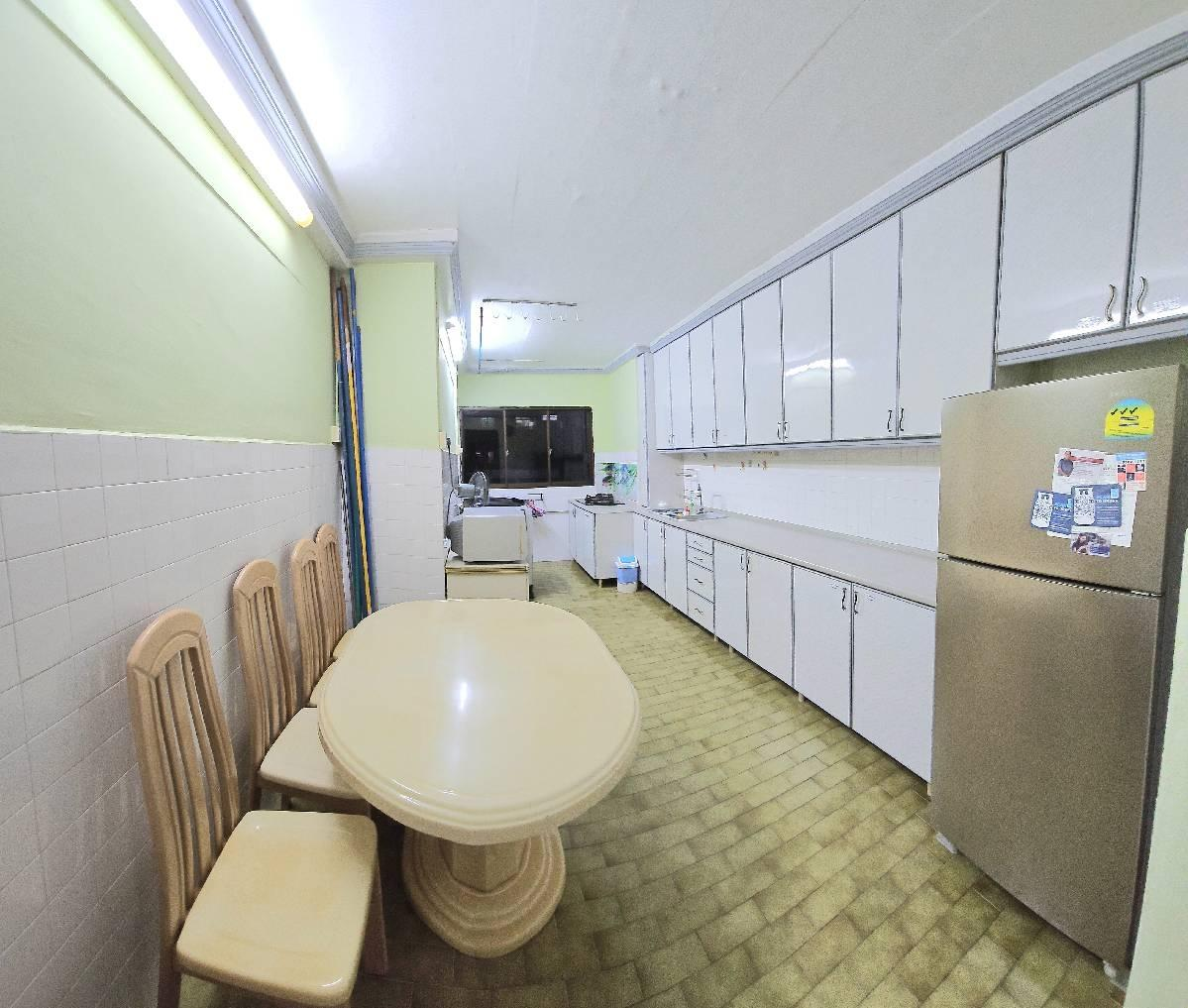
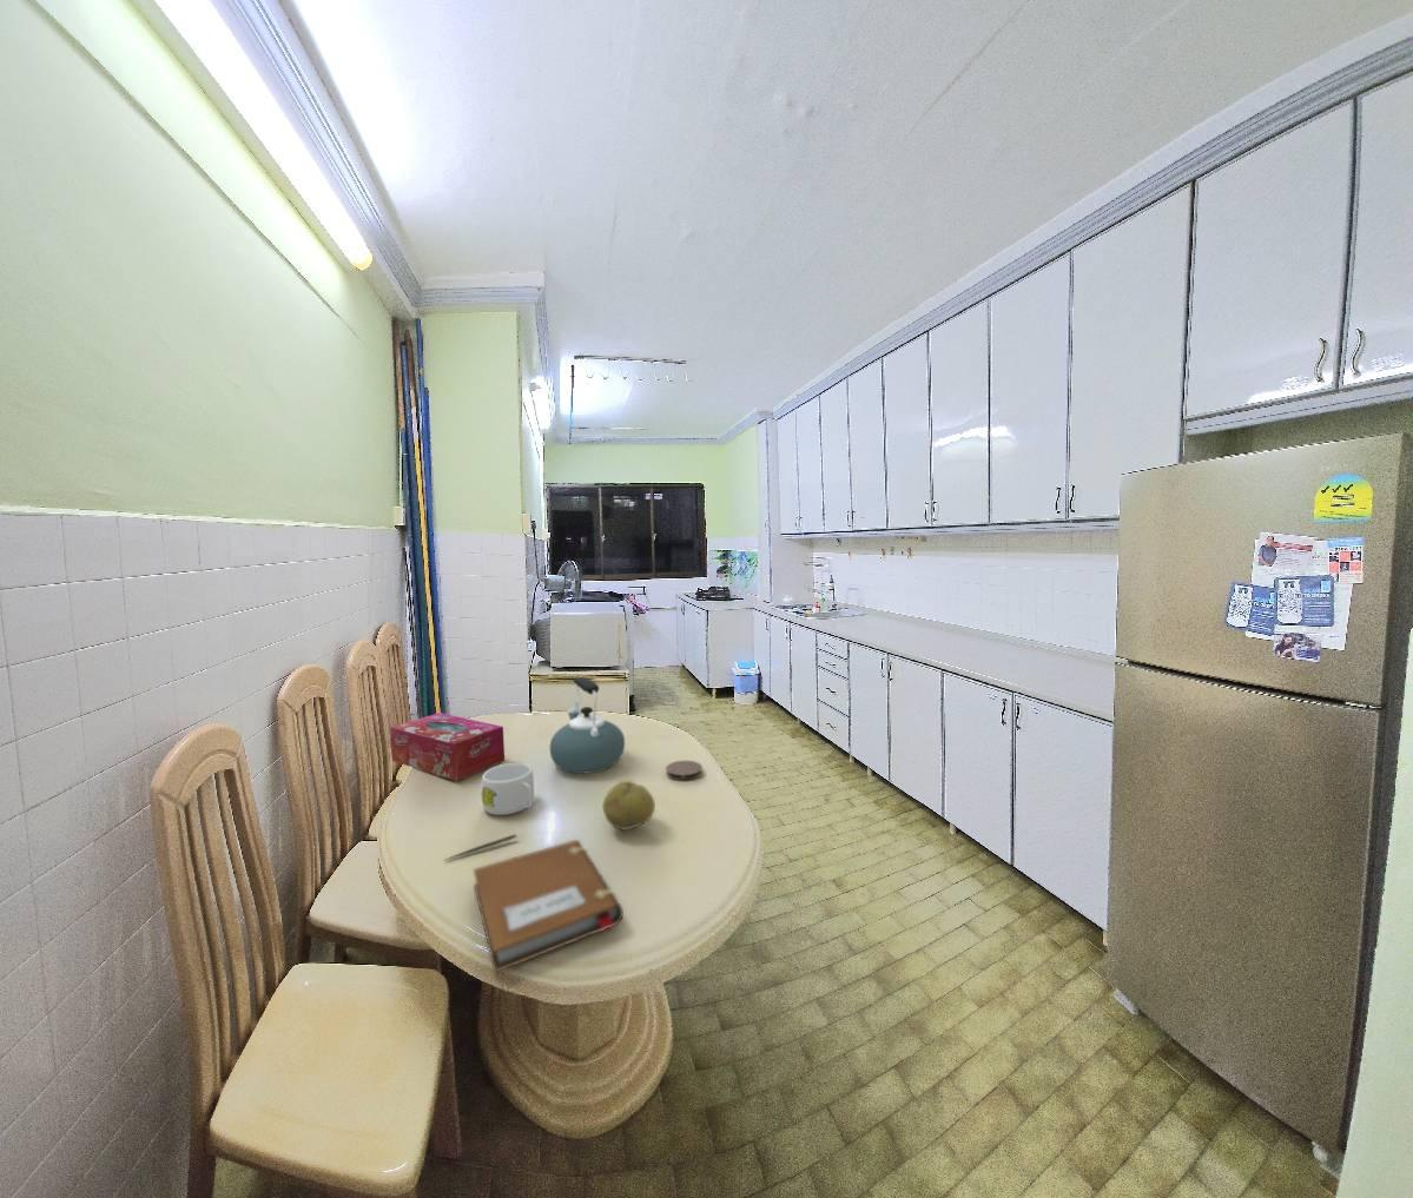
+ mug [481,762,535,816]
+ pen [445,833,517,862]
+ fruit [601,778,657,831]
+ coaster [665,759,704,781]
+ kettle [548,676,626,775]
+ tissue box [389,712,505,782]
+ notebook [472,839,624,975]
